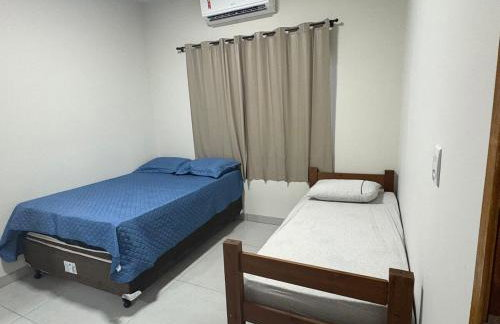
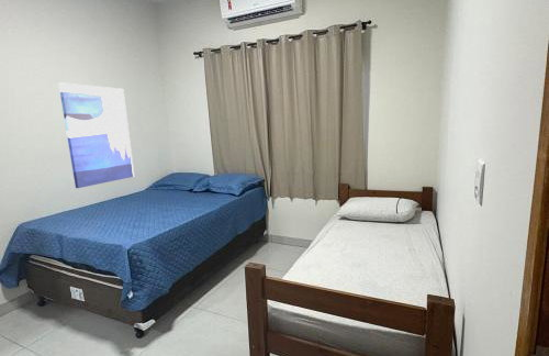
+ wall art [57,82,135,189]
